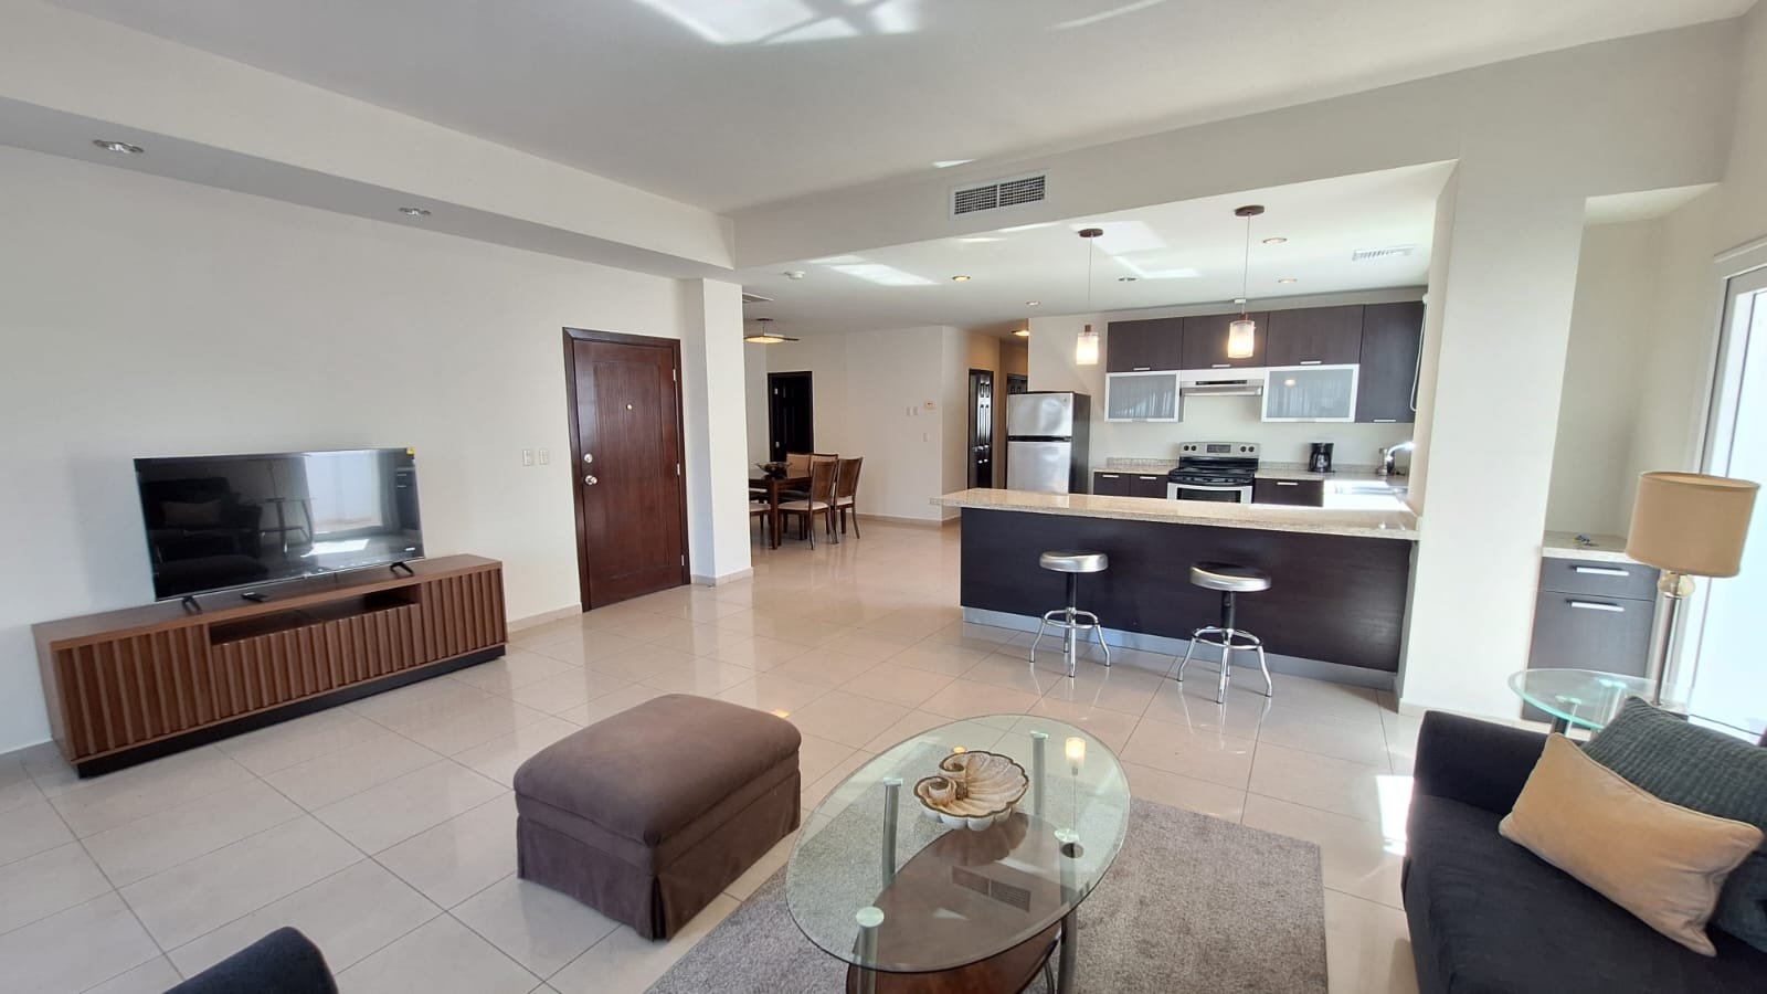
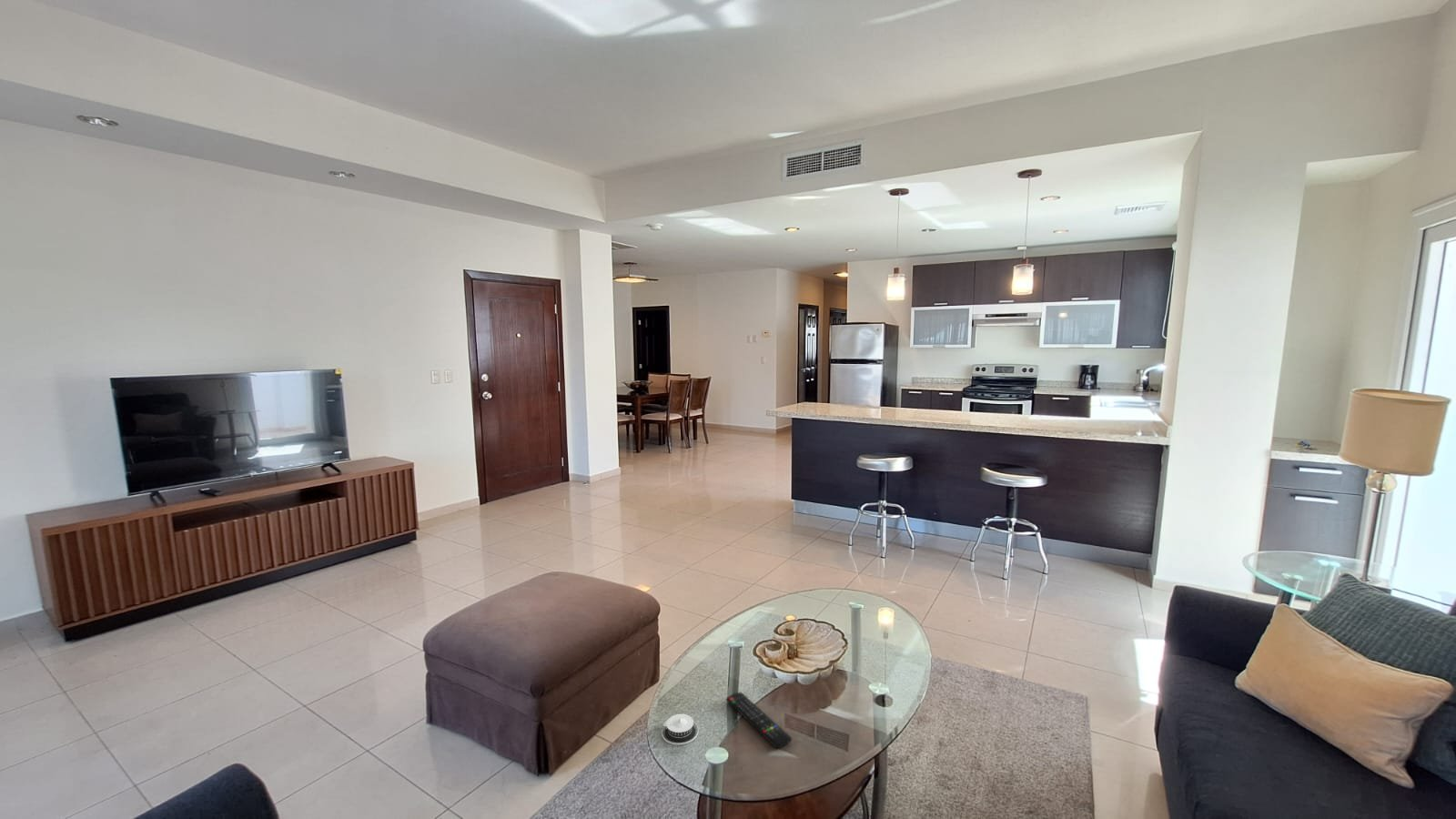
+ architectural model [661,713,699,746]
+ remote control [725,692,793,749]
